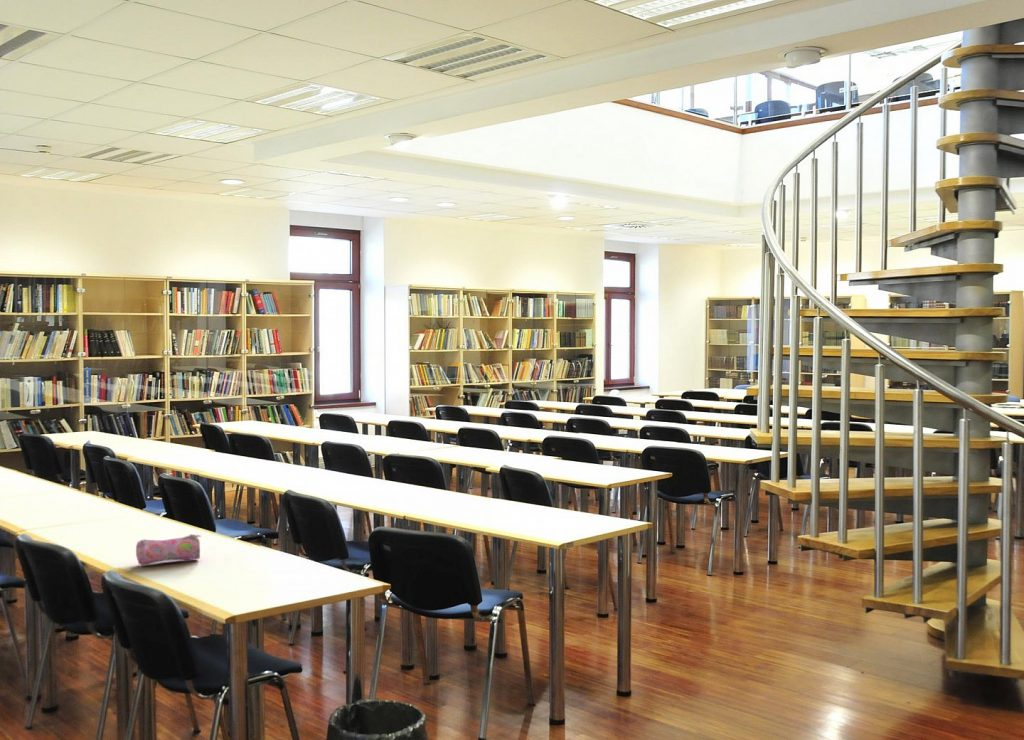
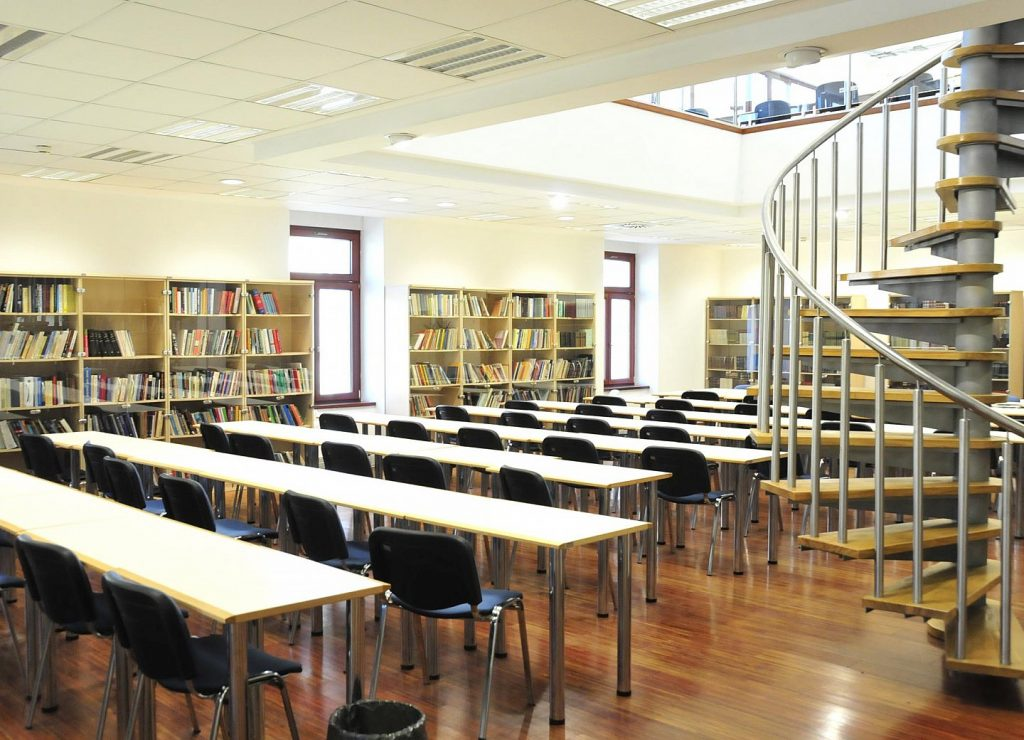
- pencil case [135,533,202,566]
